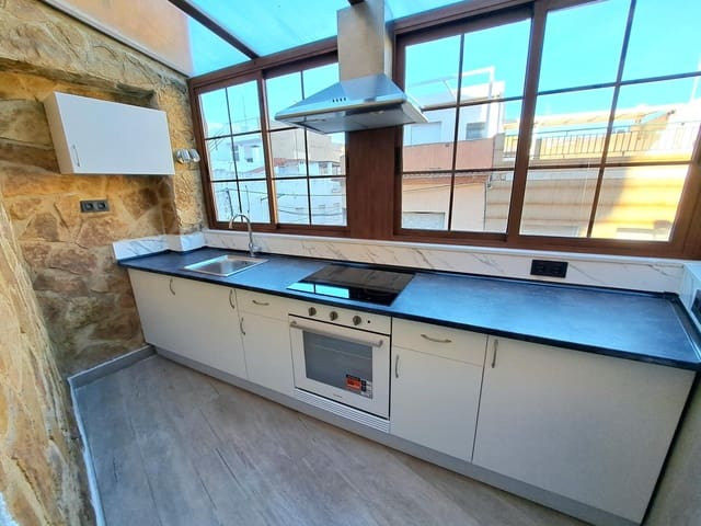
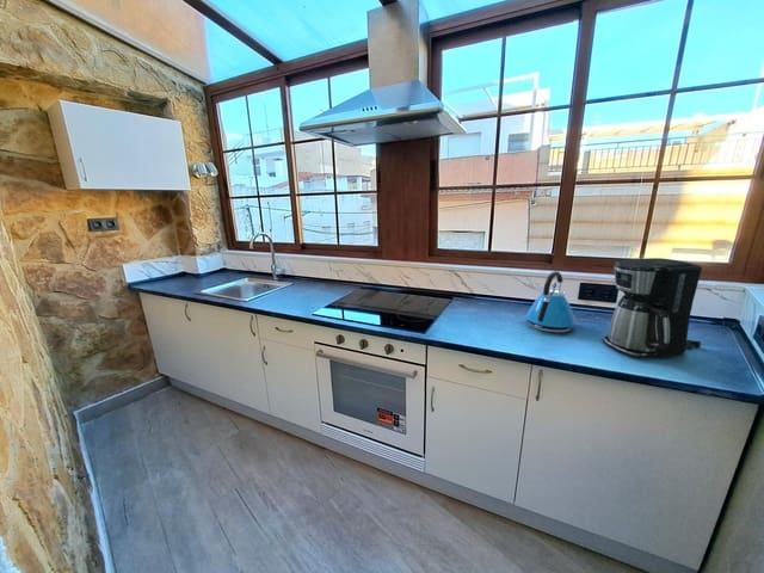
+ coffee maker [600,257,704,359]
+ kettle [525,270,577,333]
